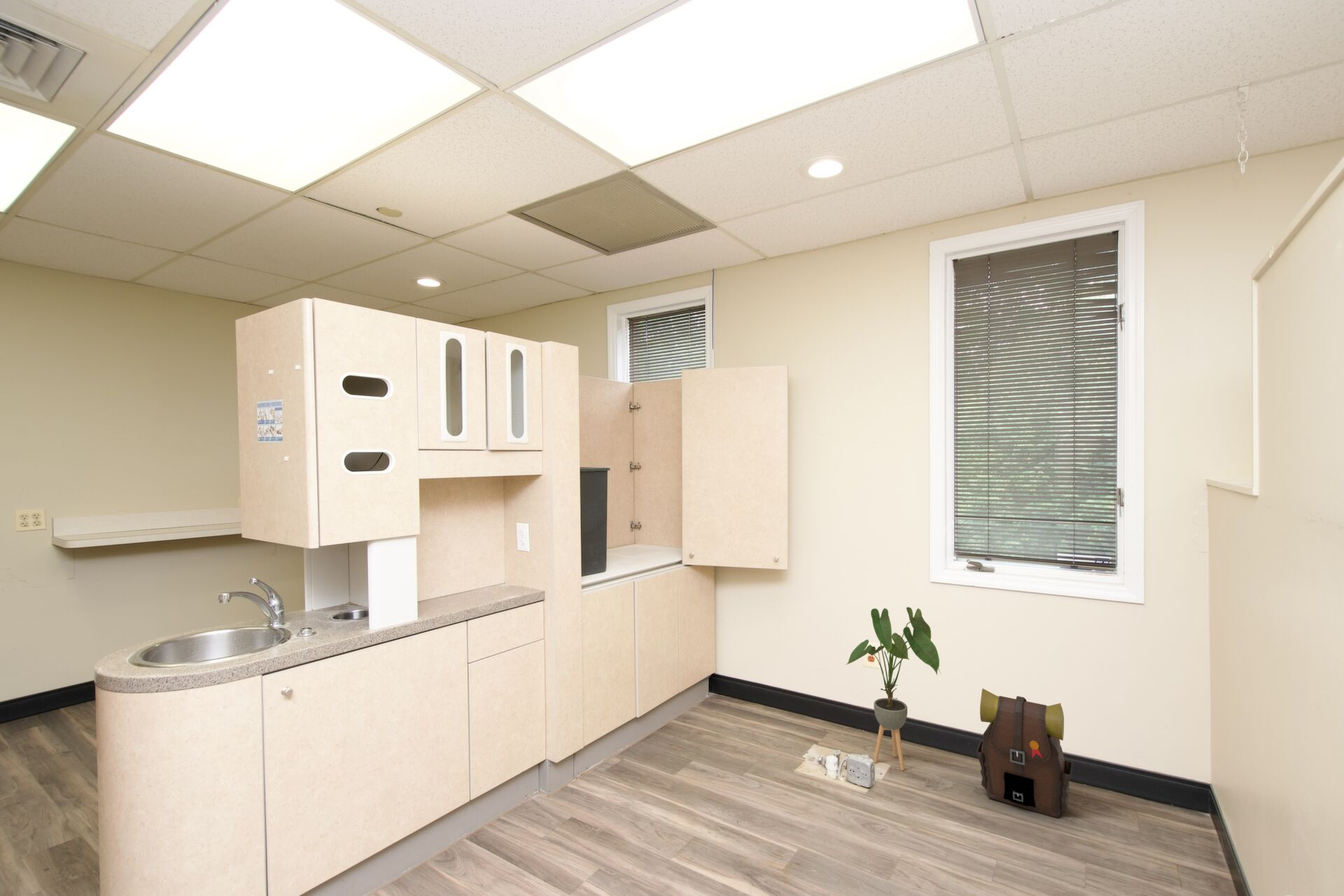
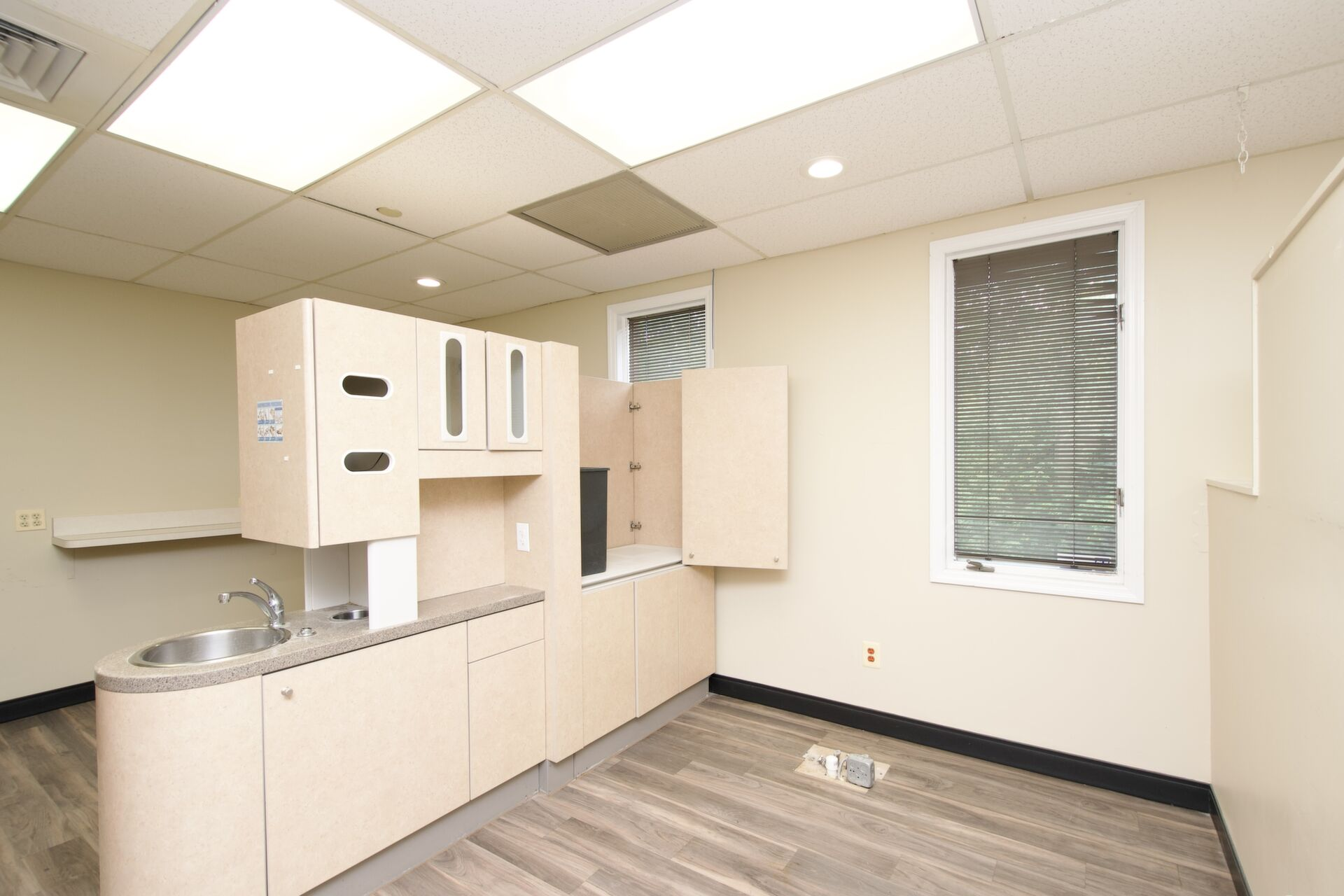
- backpack [976,688,1074,818]
- house plant [845,606,942,771]
